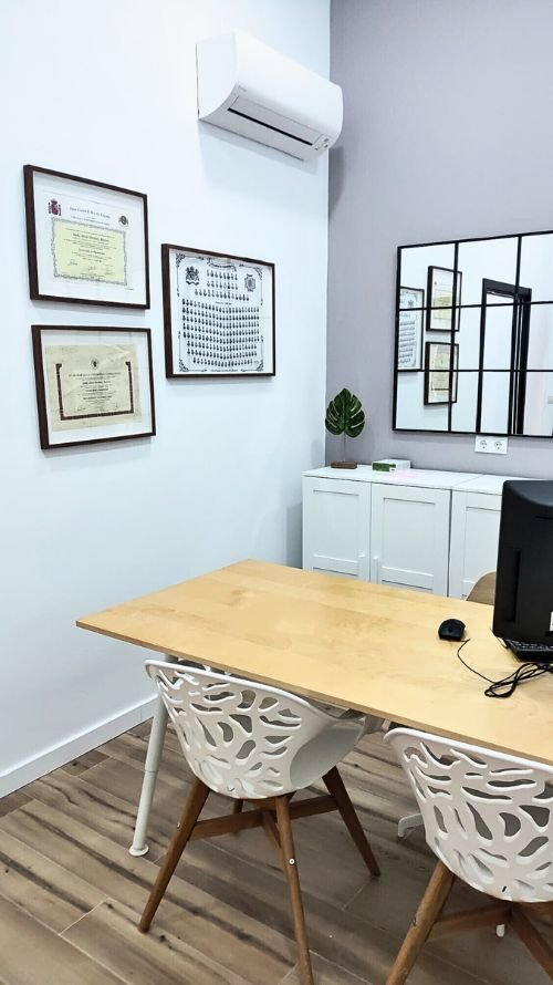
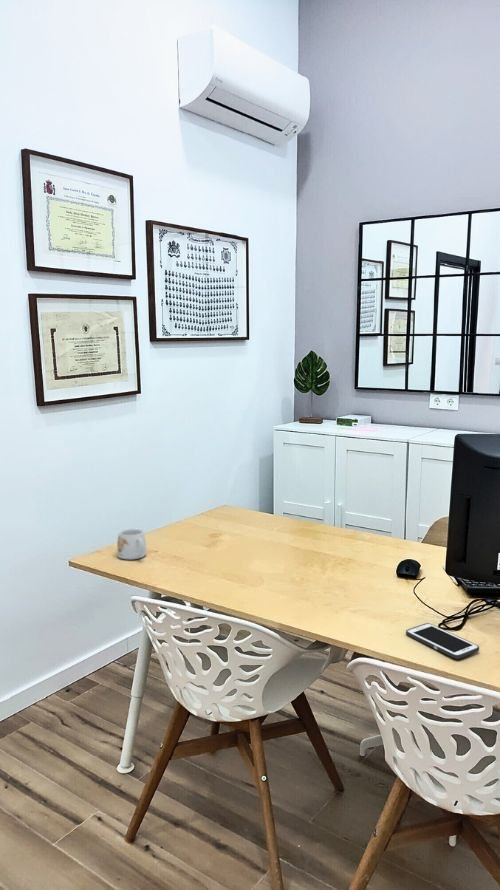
+ cell phone [405,622,480,660]
+ mug [116,528,147,560]
